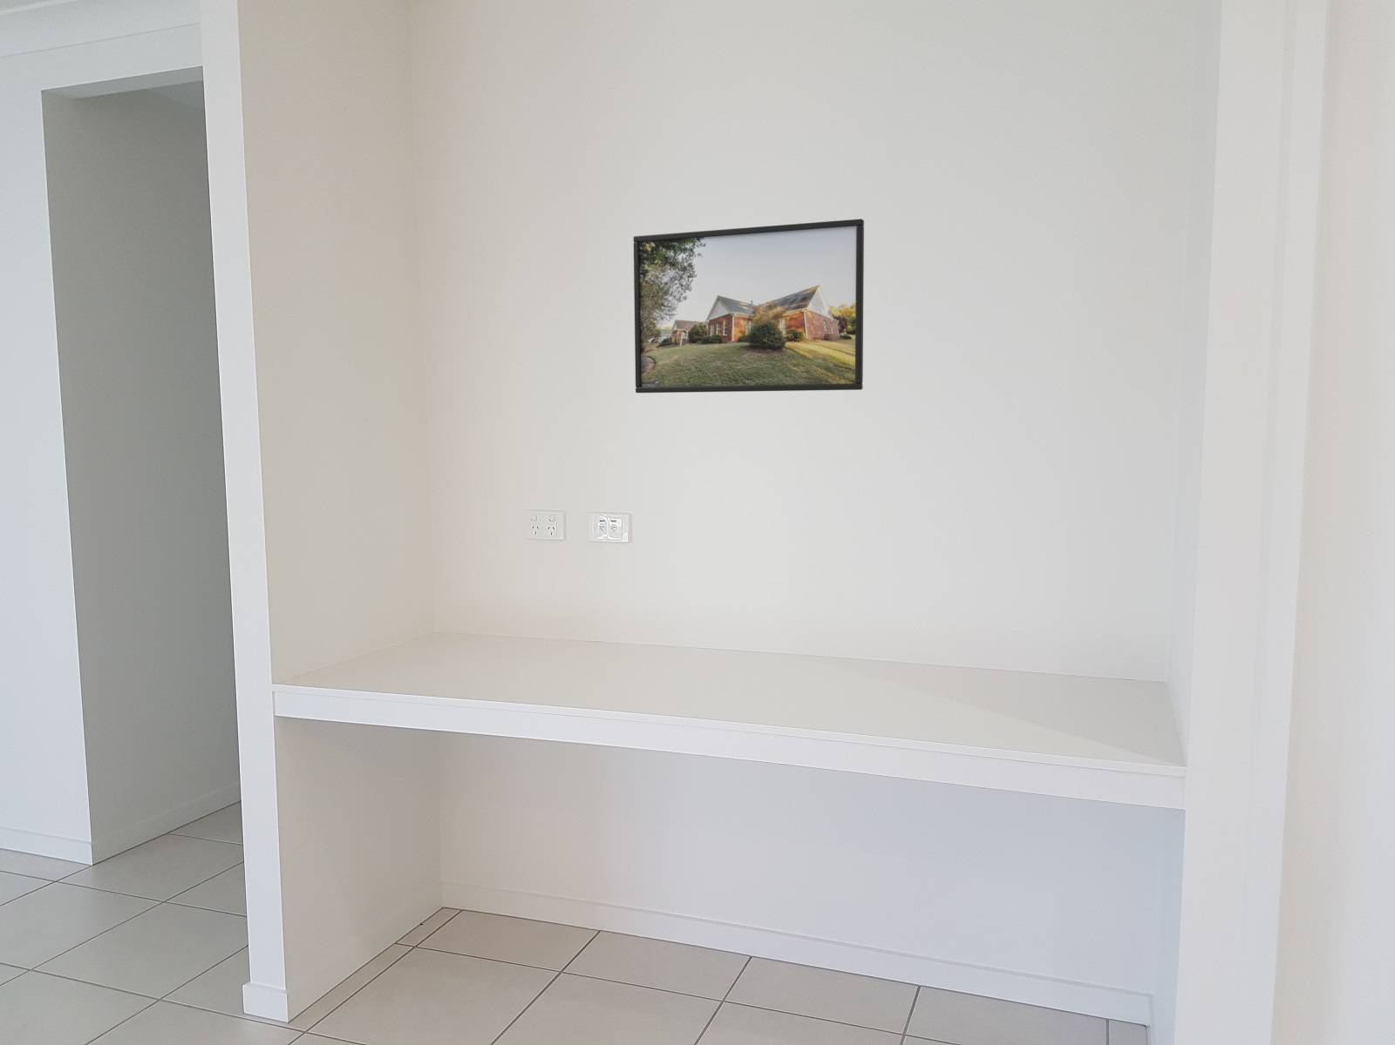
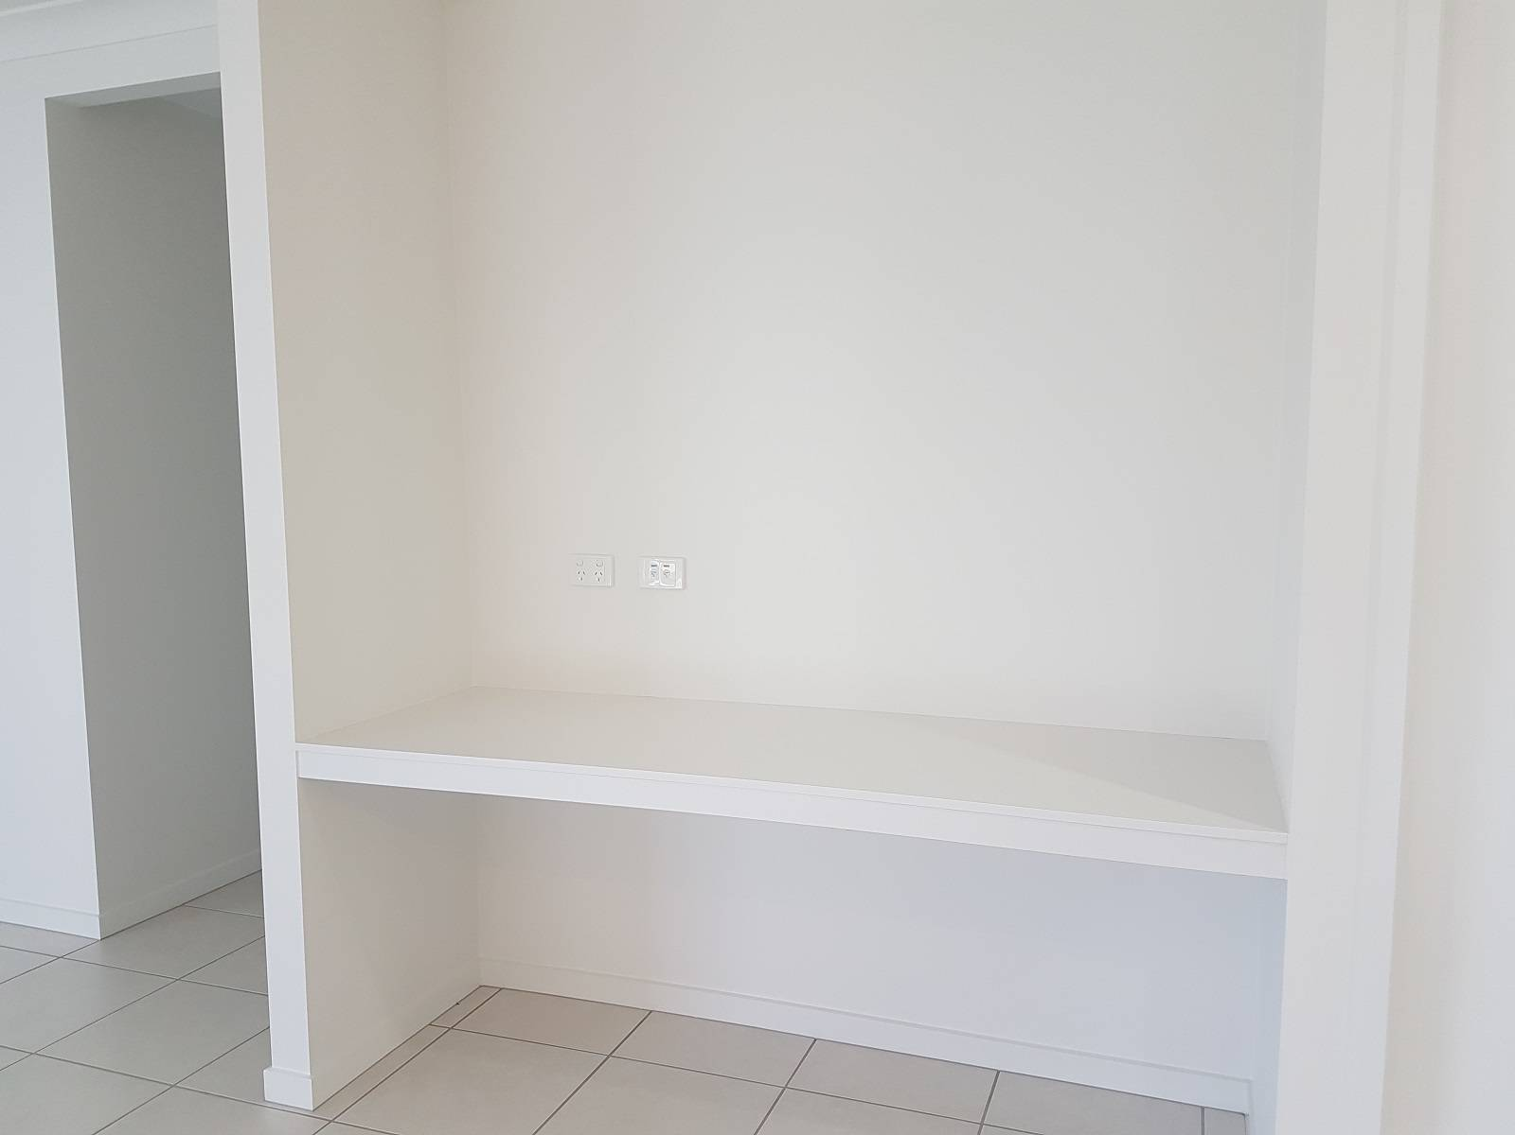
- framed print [633,217,864,394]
